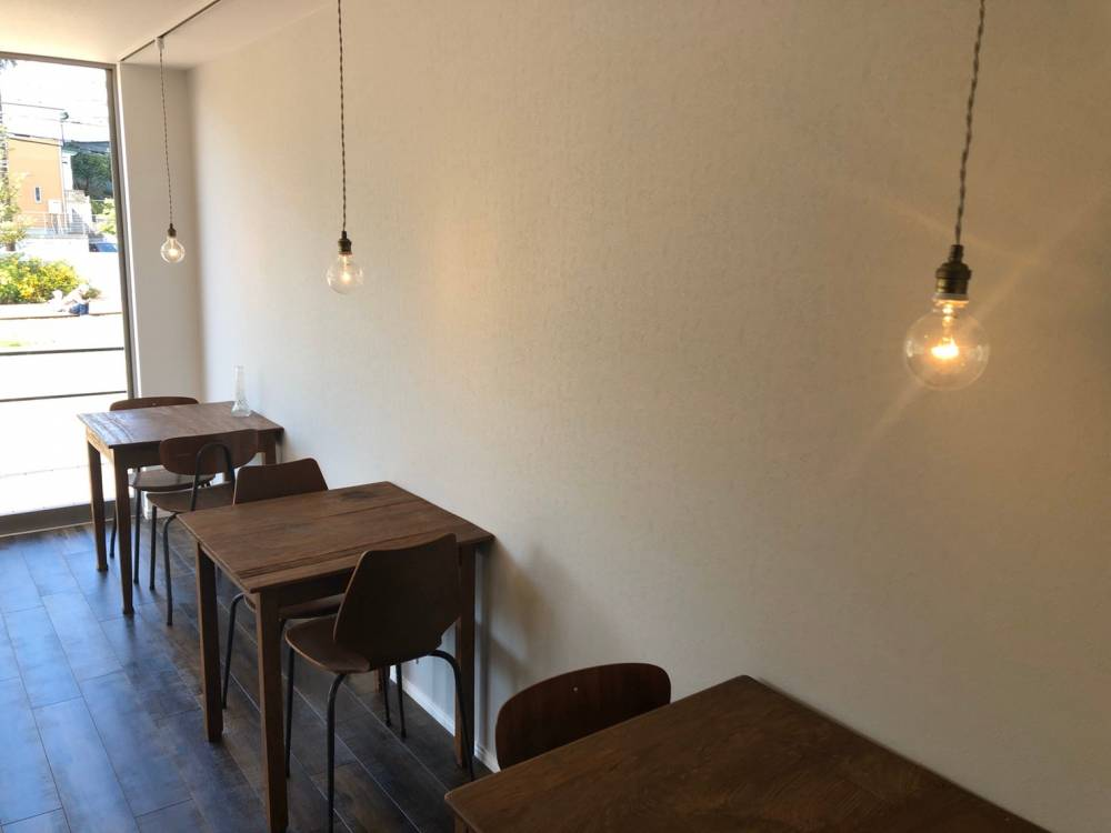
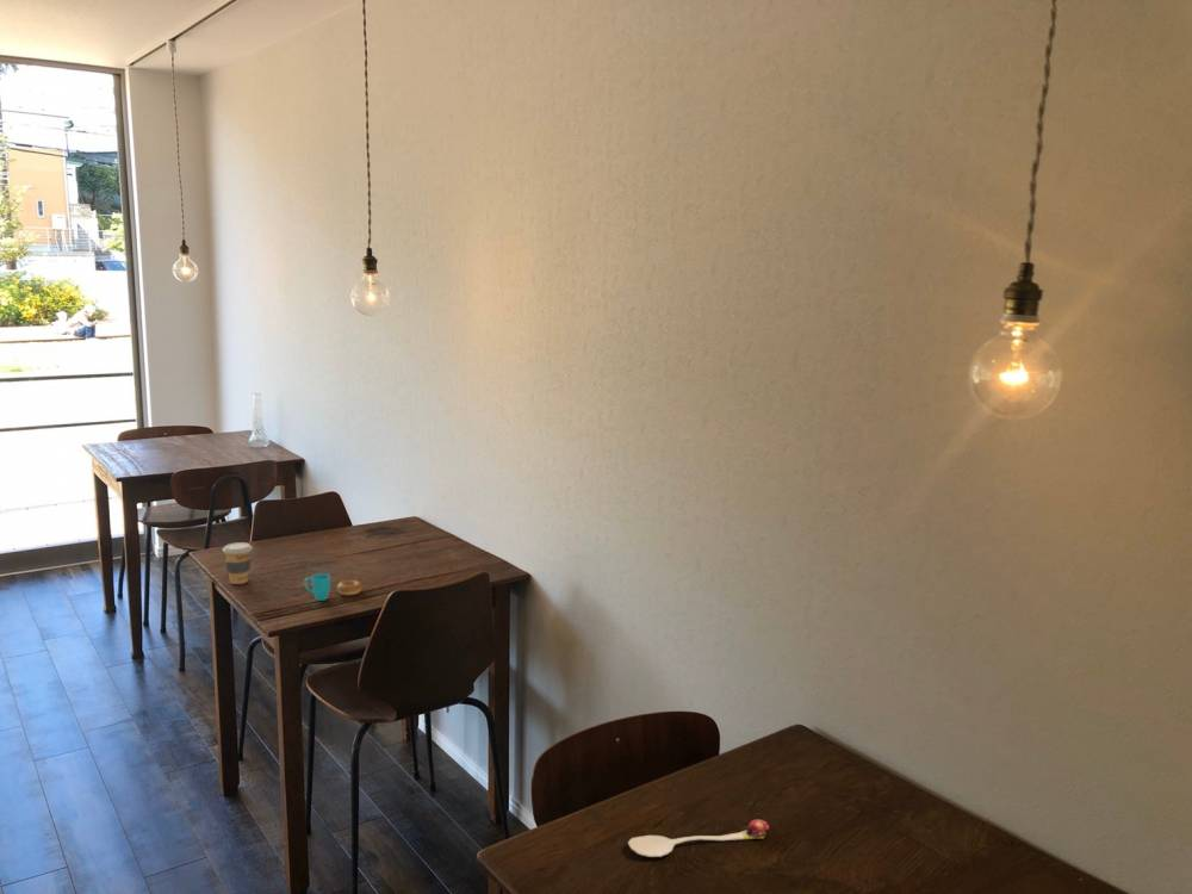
+ coffee cup [222,541,254,585]
+ cup [303,572,364,602]
+ spoon [627,818,770,858]
